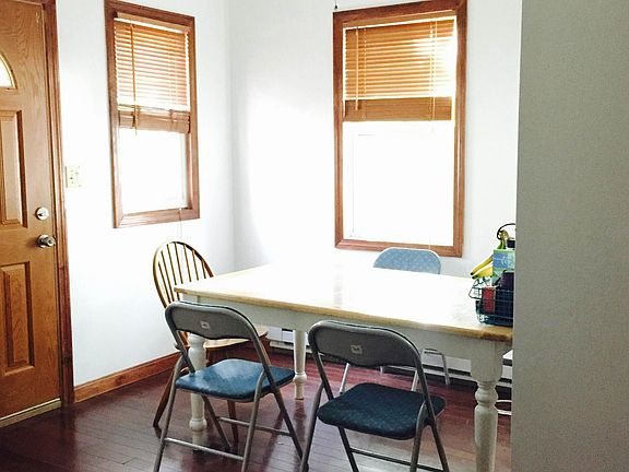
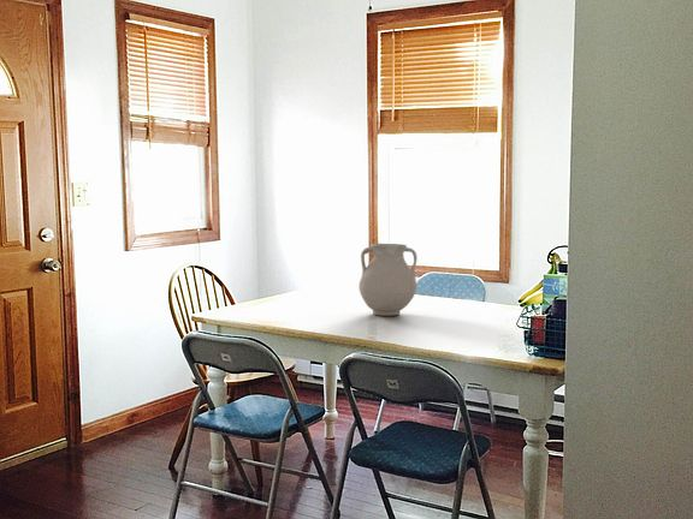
+ vase [357,243,419,317]
